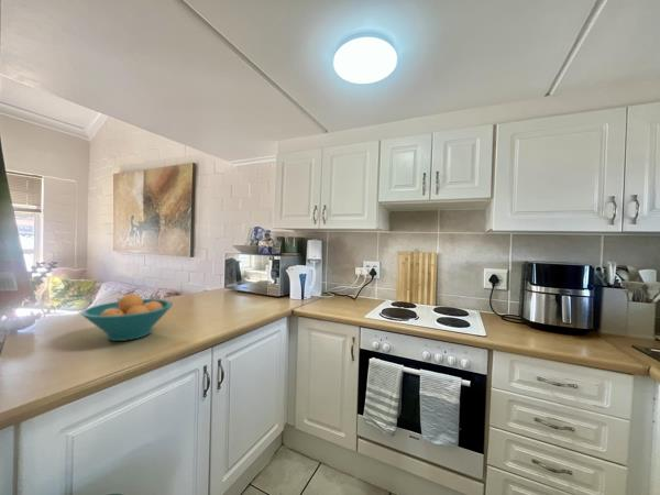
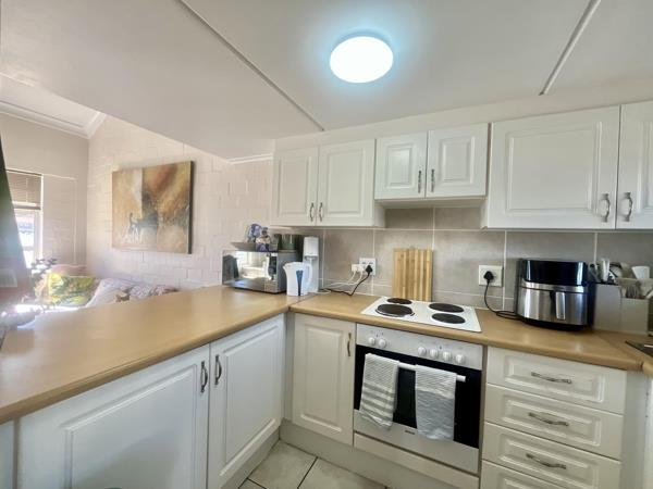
- fruit bowl [80,293,174,342]
